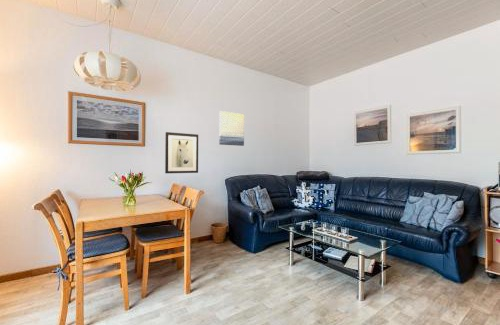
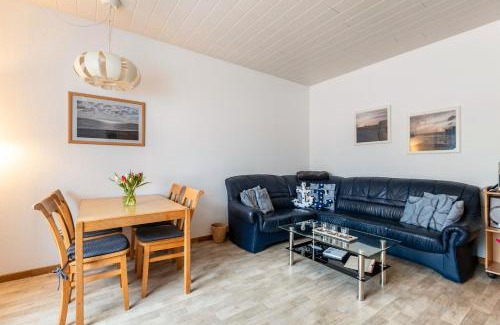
- wall art [164,131,199,174]
- wall art [218,110,245,147]
